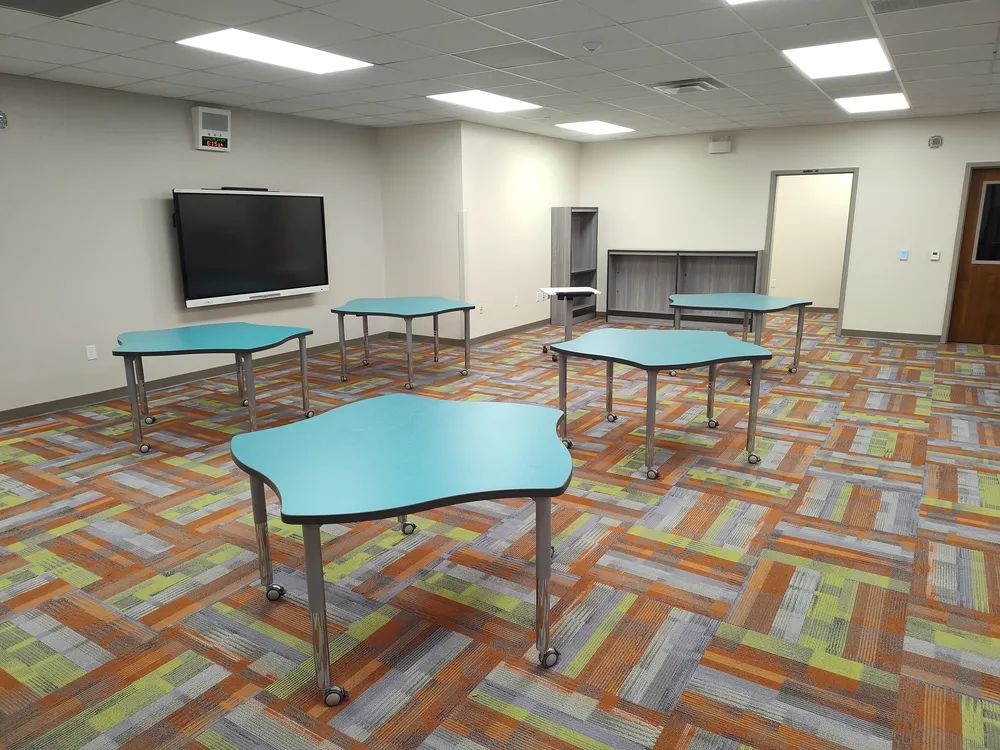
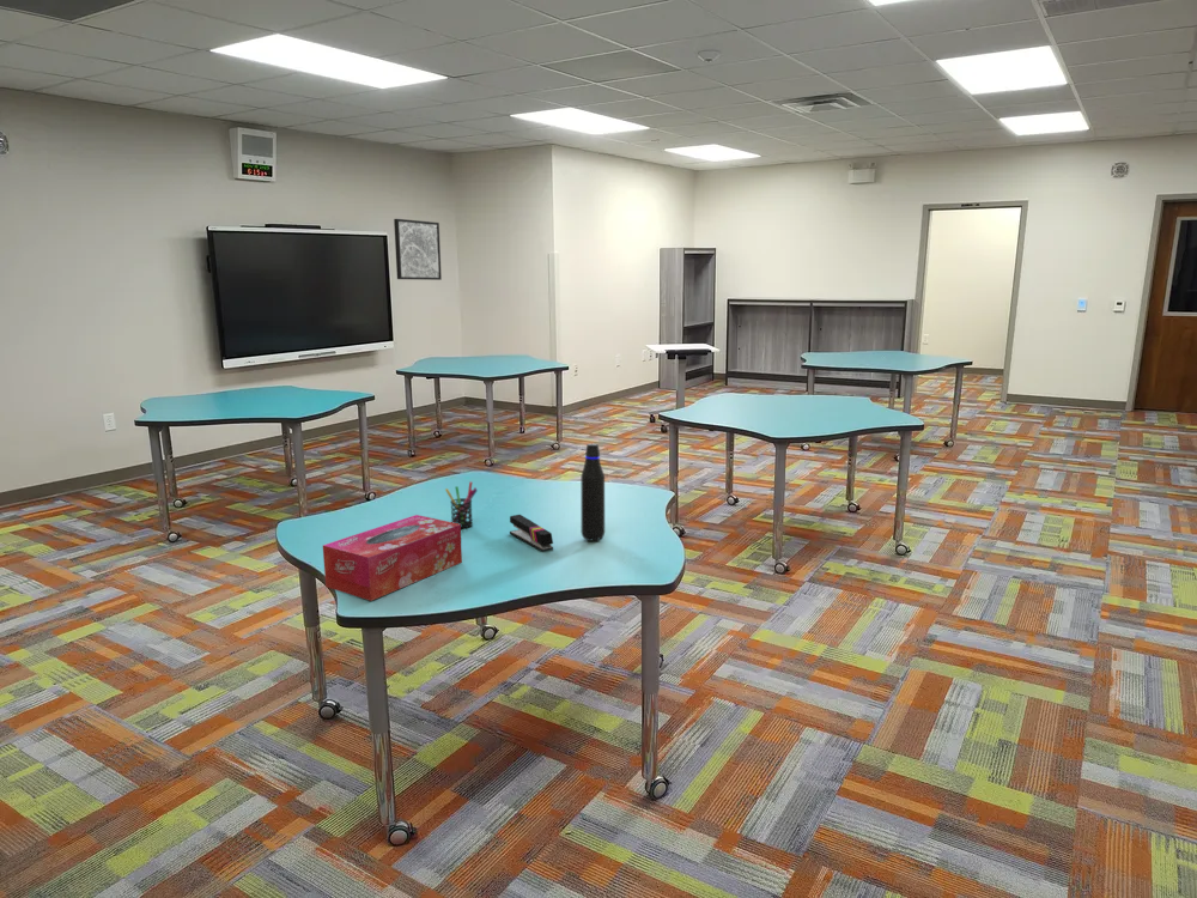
+ pen holder [444,480,479,529]
+ wall art [393,218,443,281]
+ water bottle [581,443,606,542]
+ tissue box [322,514,463,602]
+ stapler [509,514,554,553]
